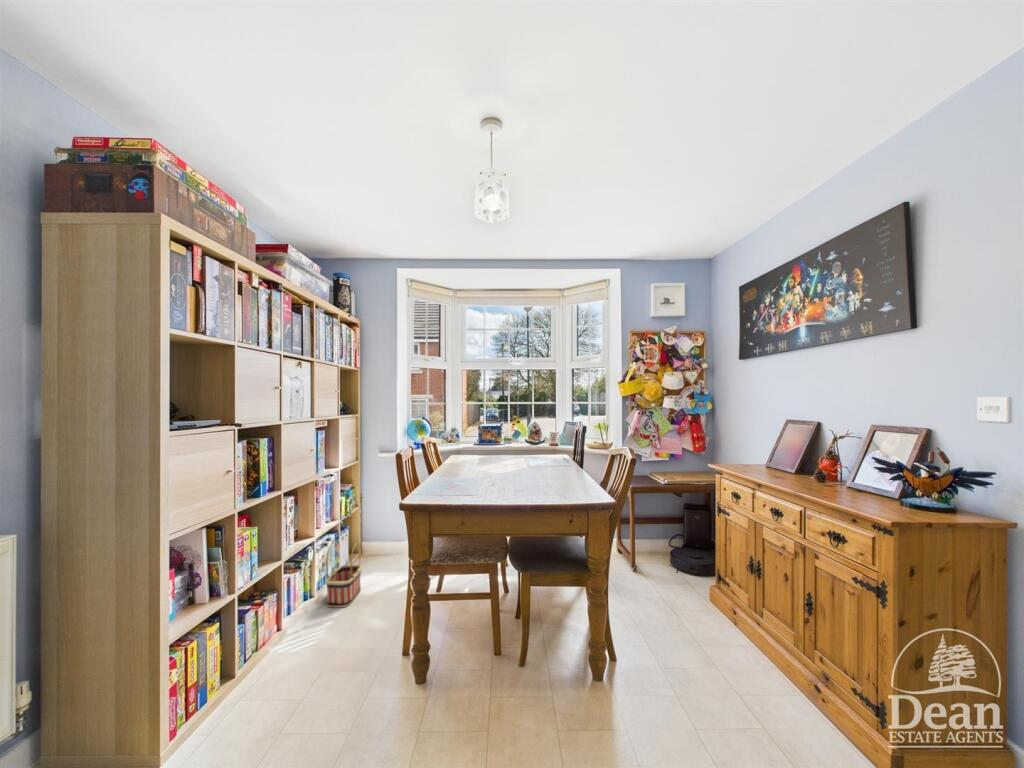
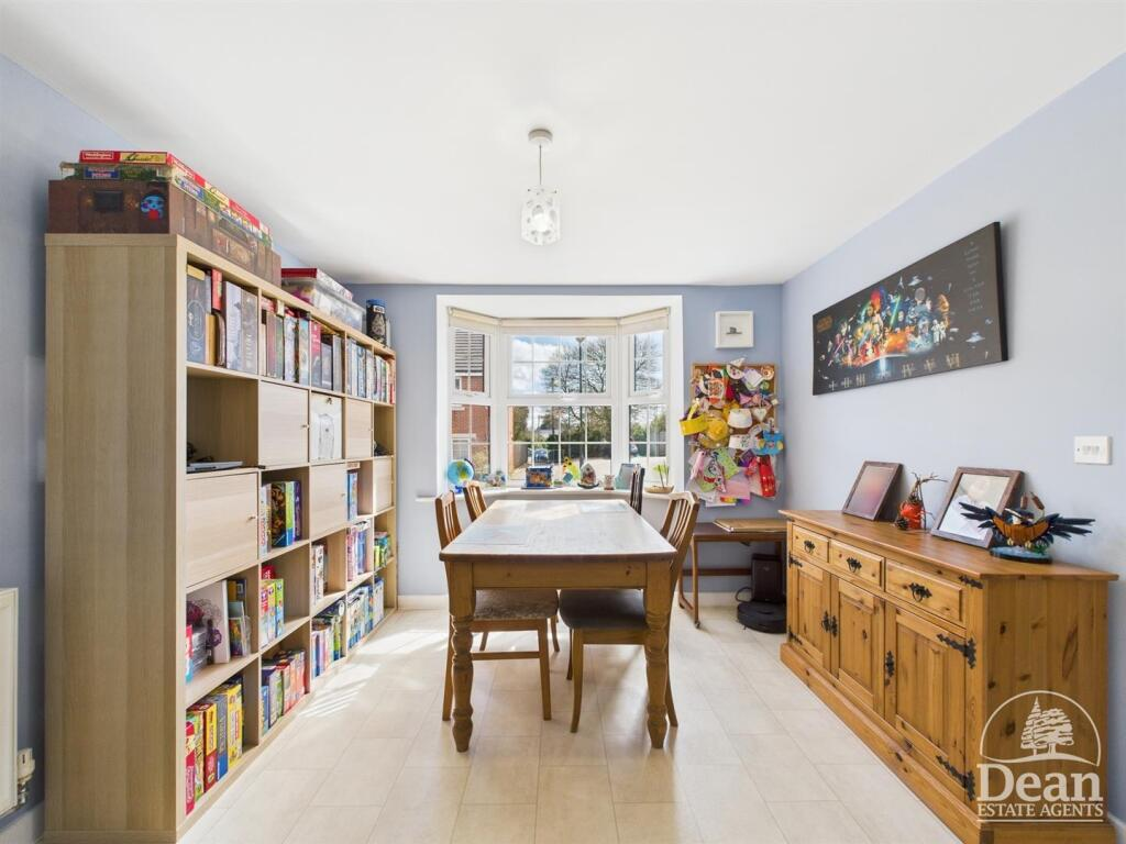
- basket [325,541,362,608]
